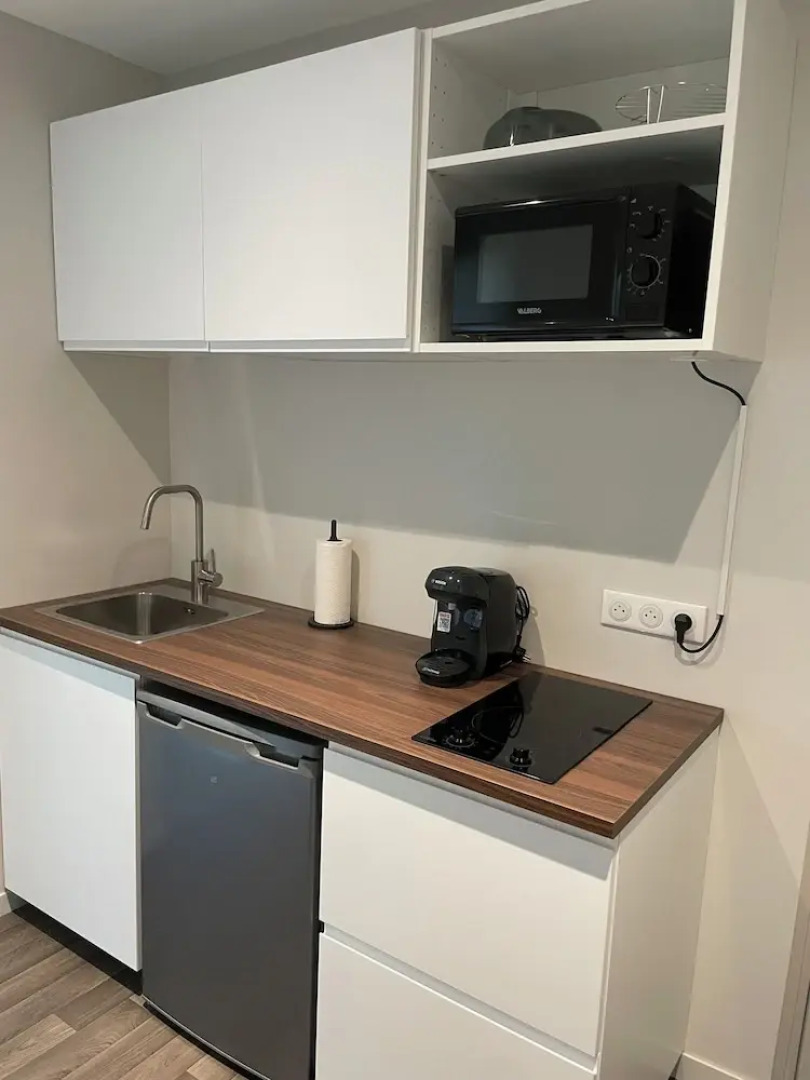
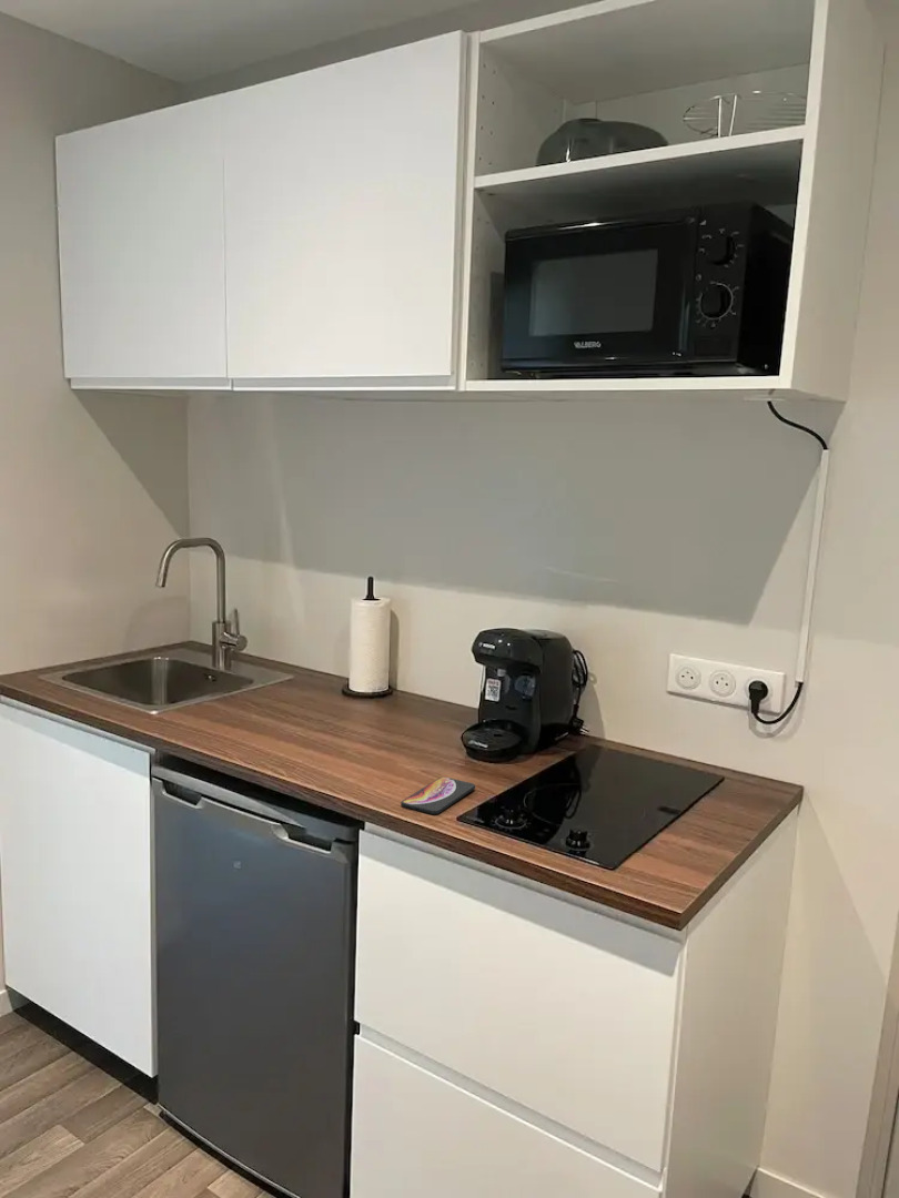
+ smartphone [400,776,476,815]
